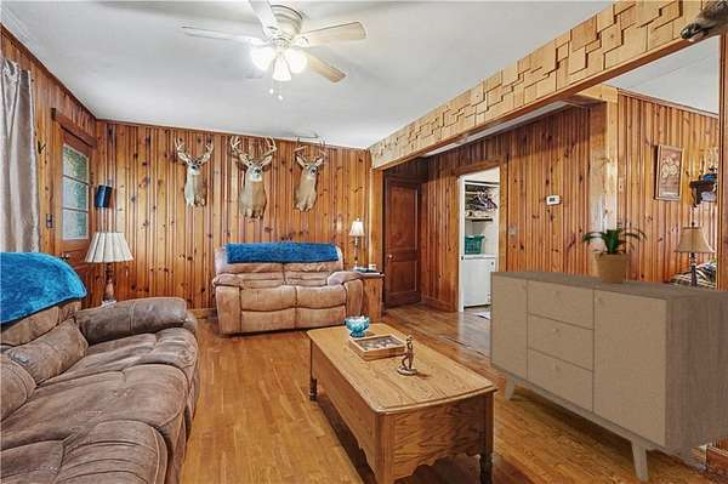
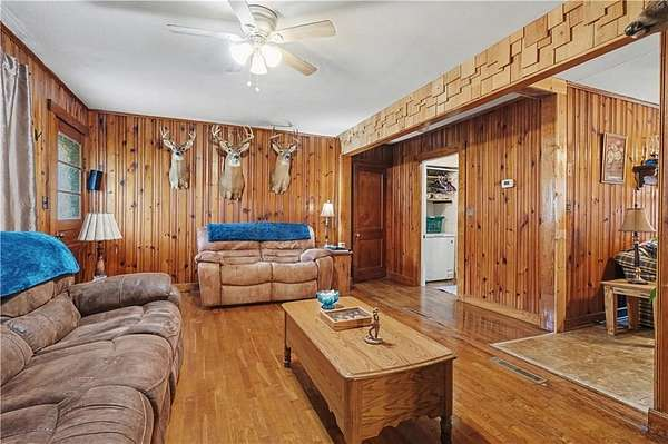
- potted plant [580,227,648,284]
- sideboard [489,269,728,483]
